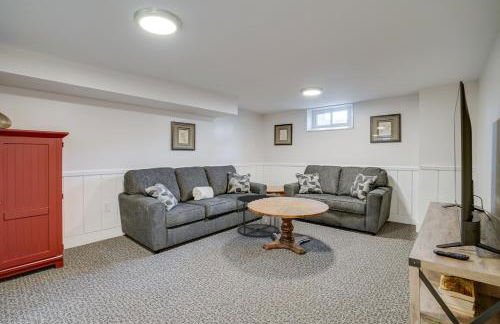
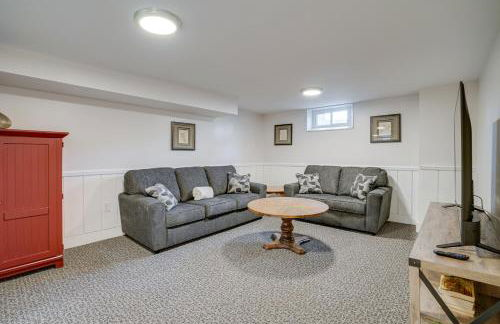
- side table [236,194,281,238]
